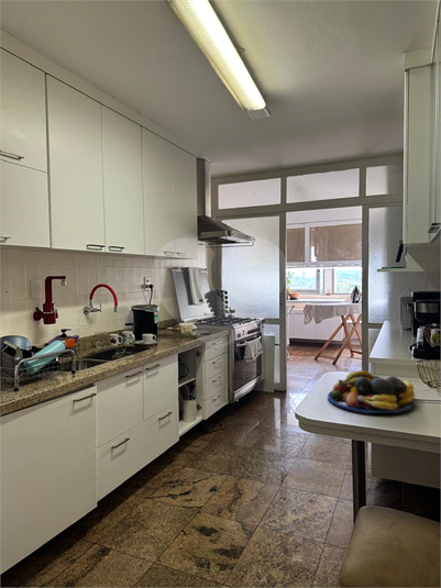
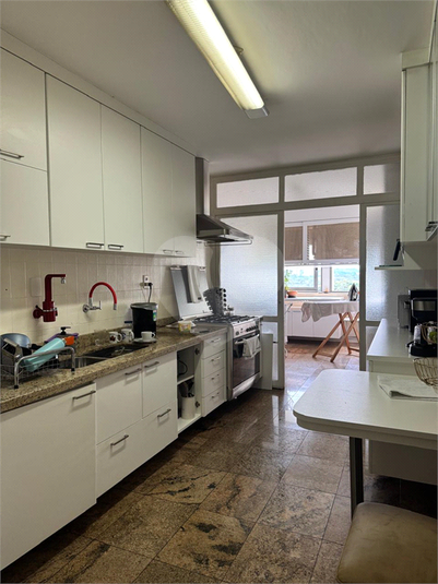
- fruit bowl [327,369,416,414]
